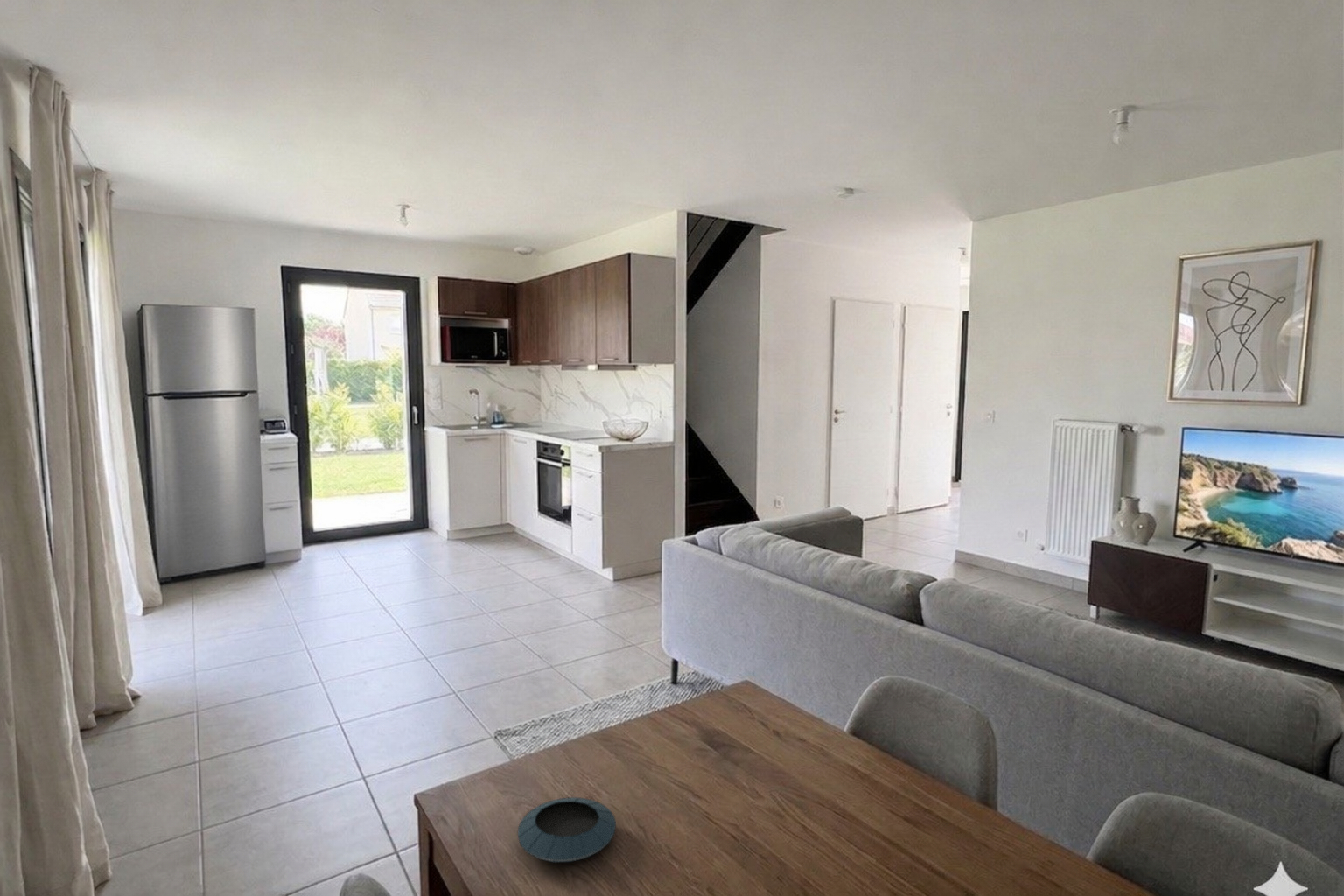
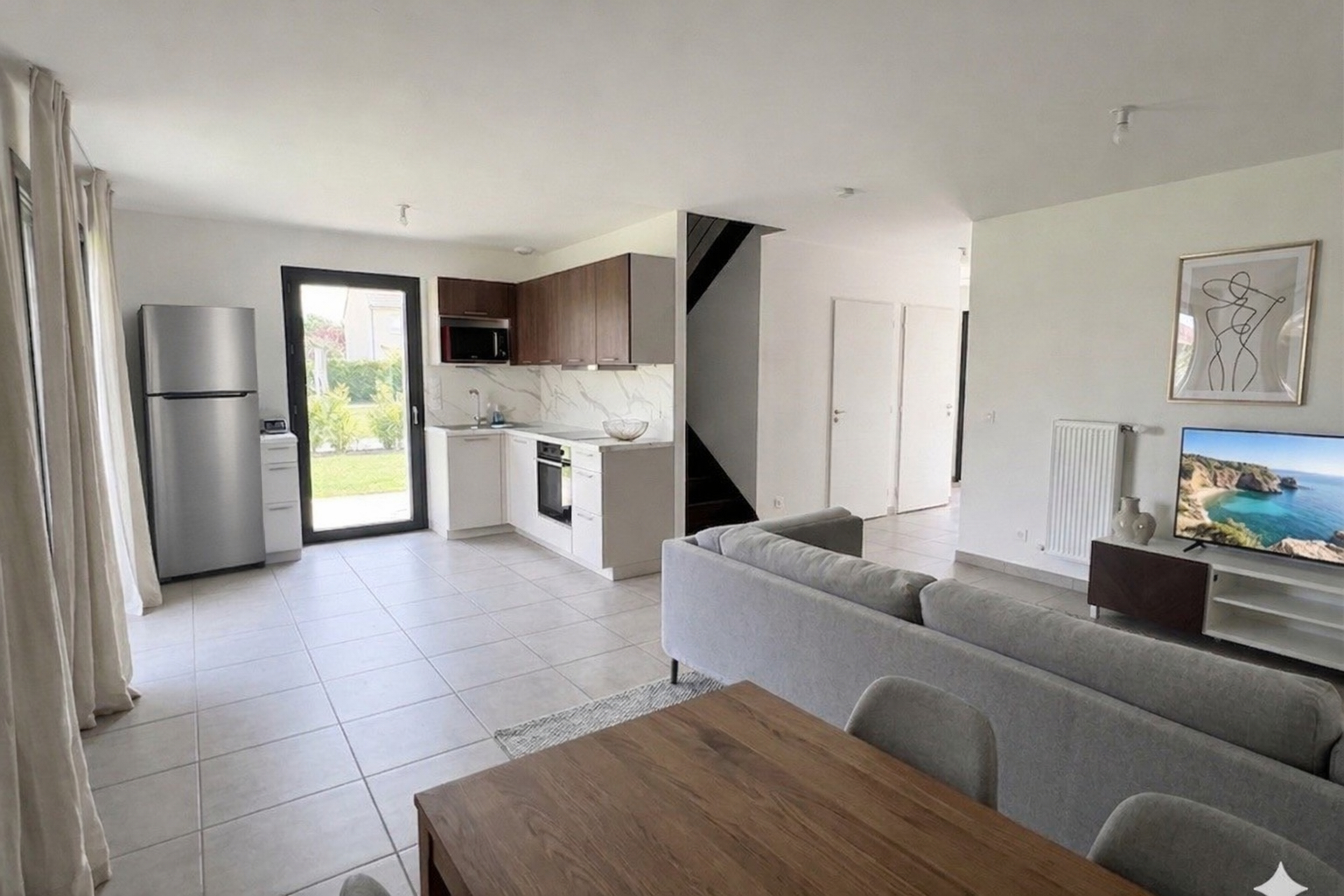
- saucer [517,796,617,863]
